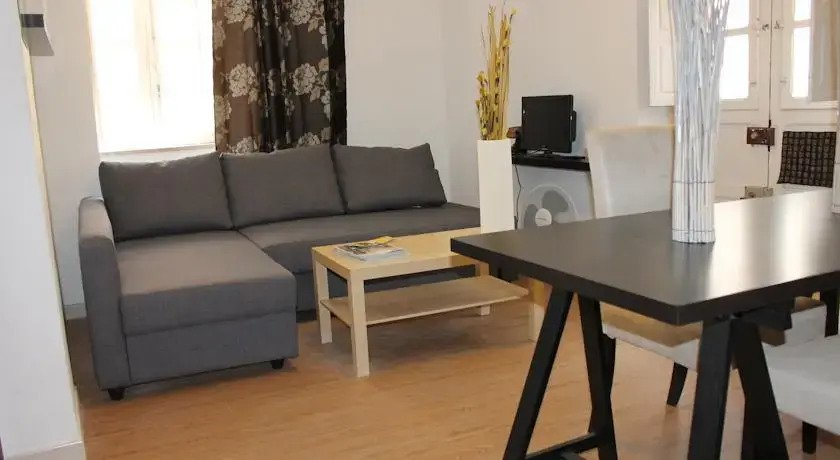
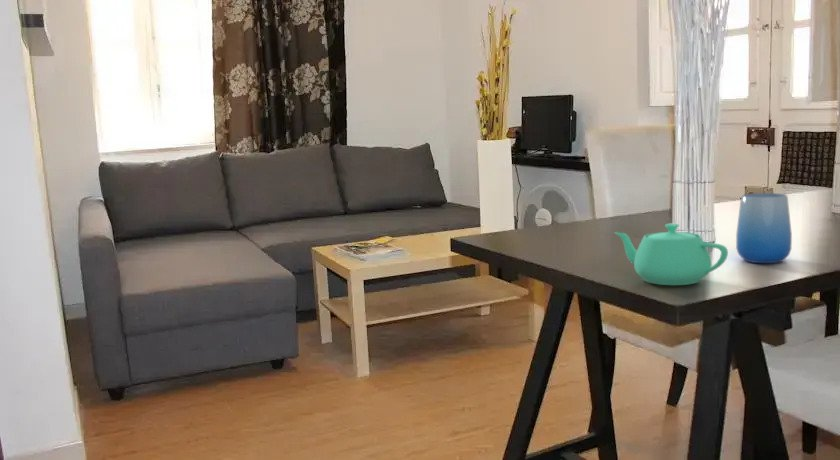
+ cup [735,192,793,264]
+ teapot [614,222,729,286]
